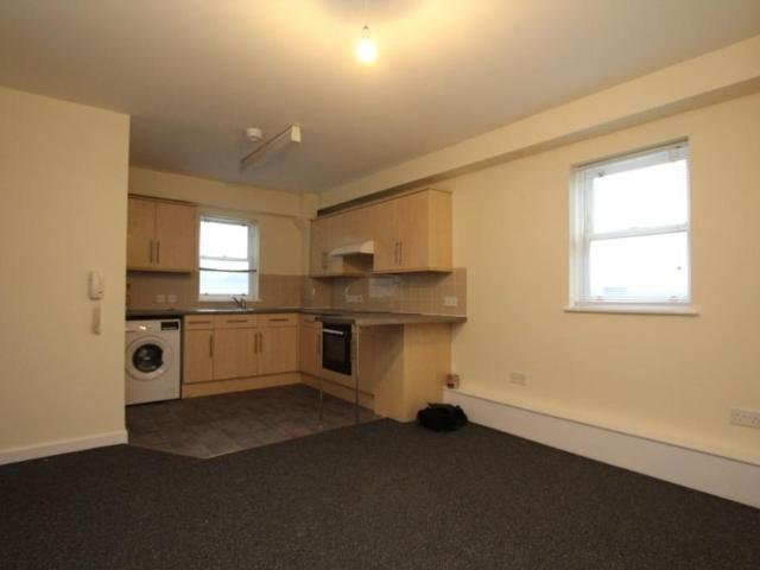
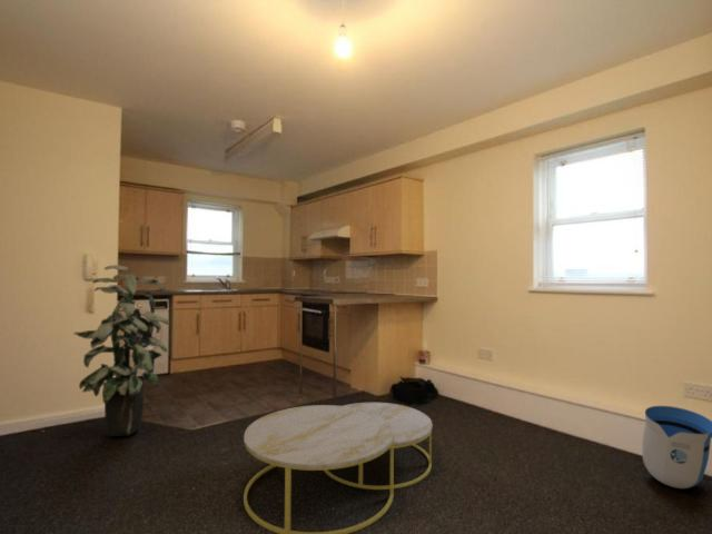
+ indoor plant [72,264,170,437]
+ coffee table [243,402,434,534]
+ sun visor [642,405,712,490]
